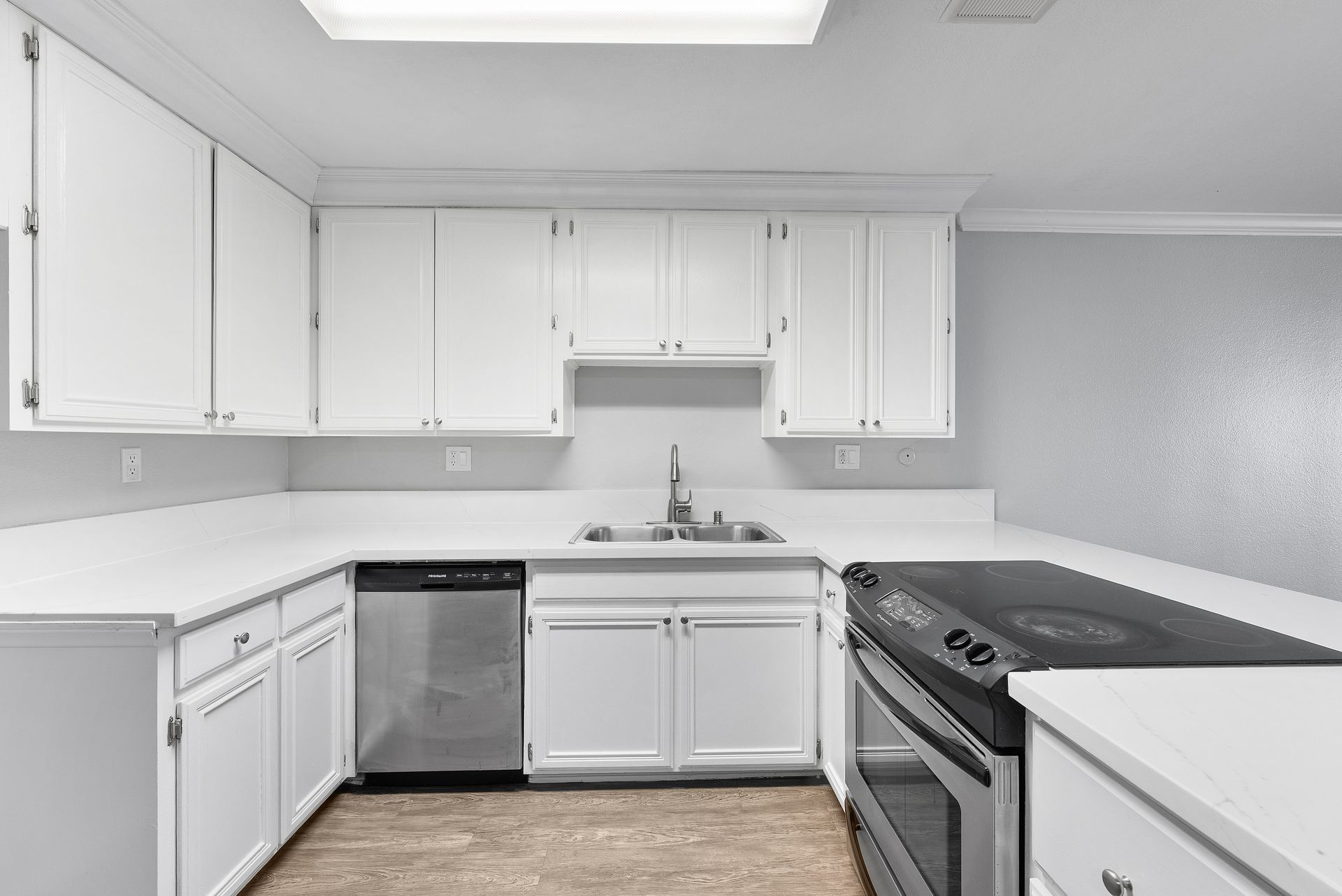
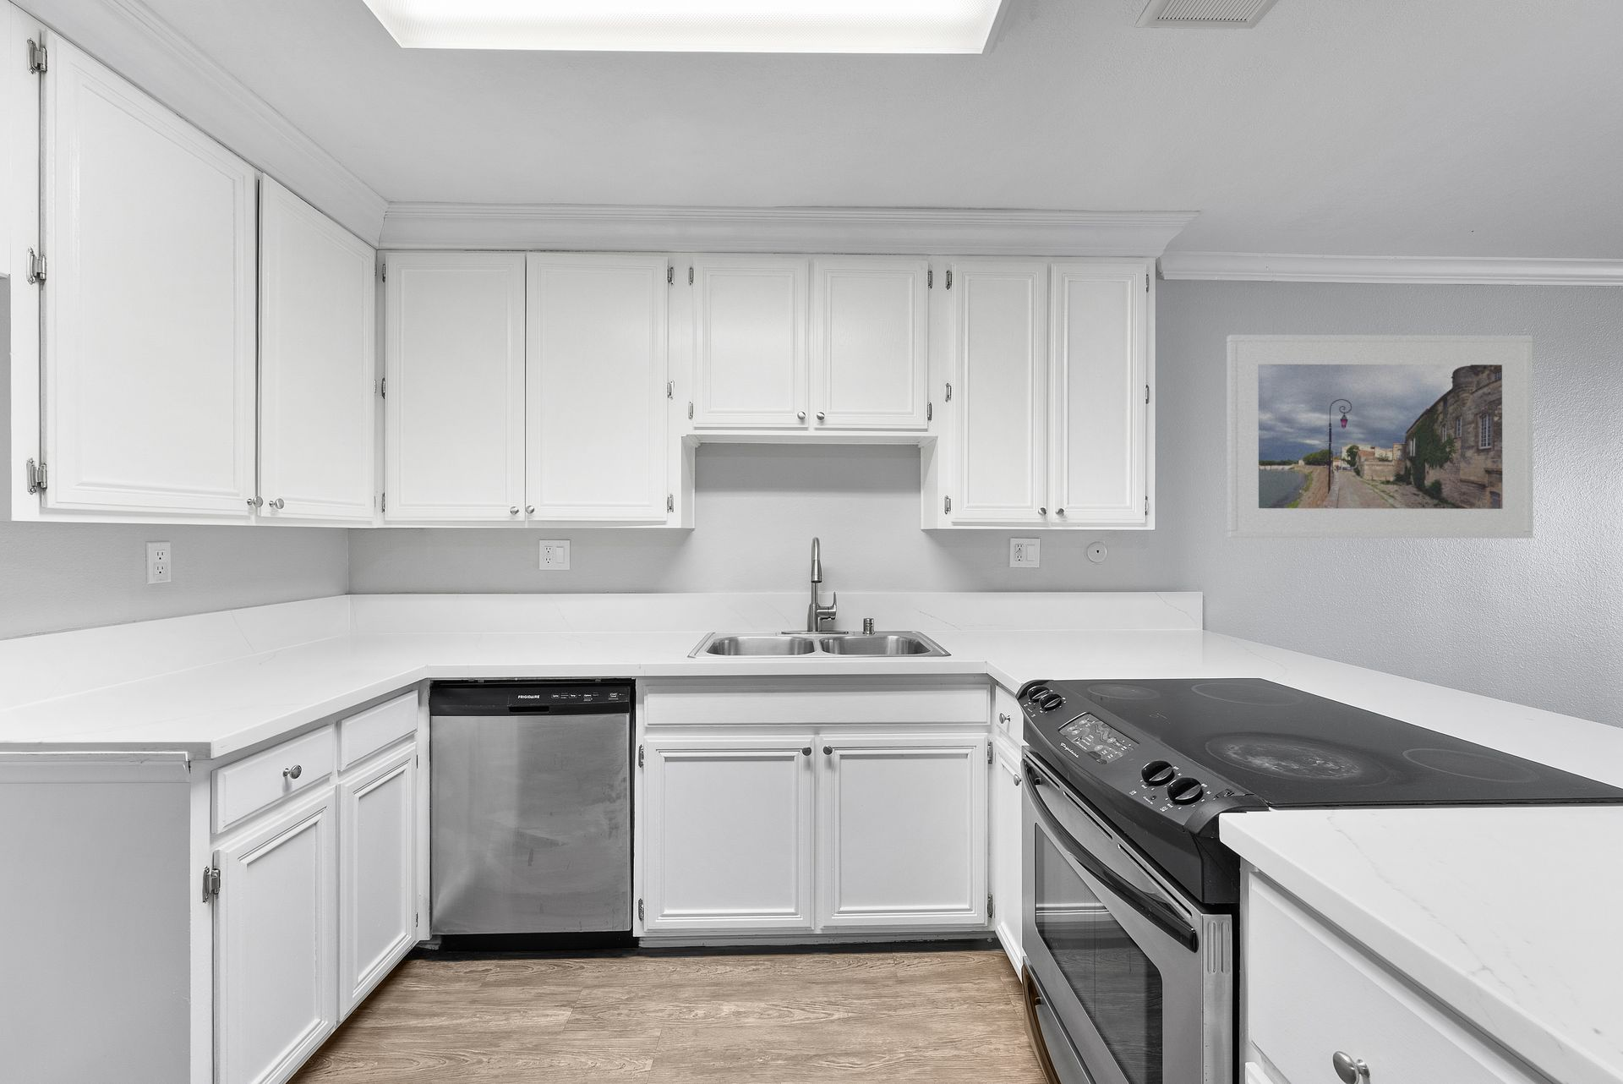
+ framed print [1225,334,1535,540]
